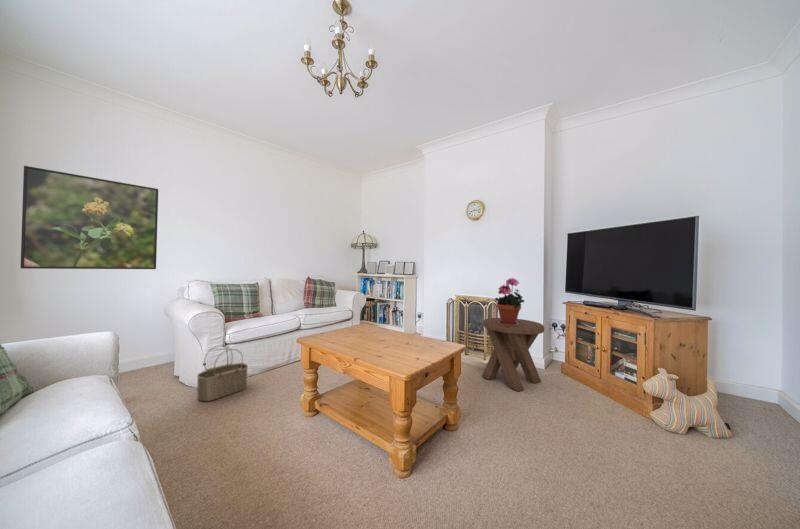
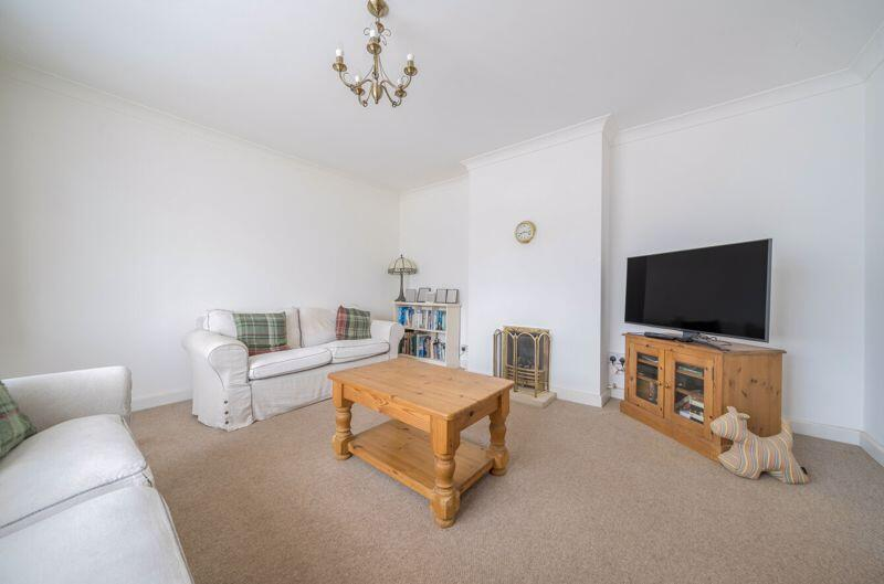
- wicker basket [196,344,249,402]
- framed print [20,165,159,270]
- music stool [481,317,545,392]
- potted plant [494,277,525,327]
